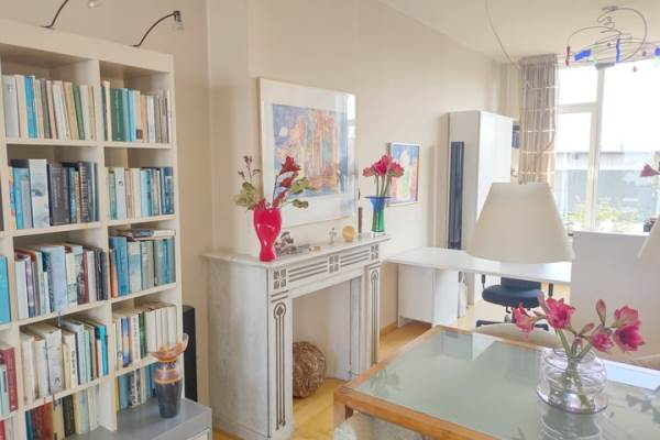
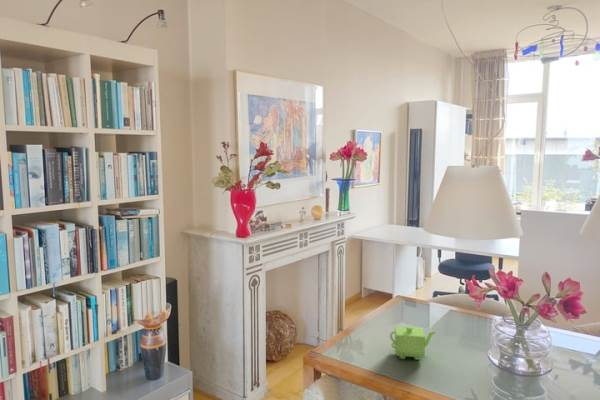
+ teapot [389,325,438,361]
